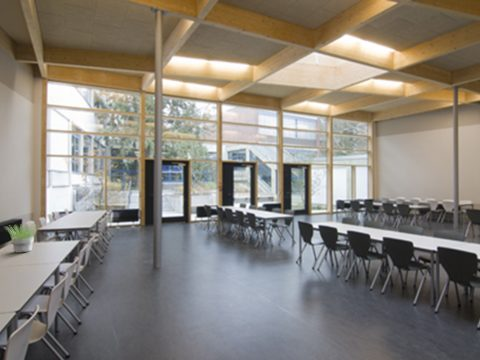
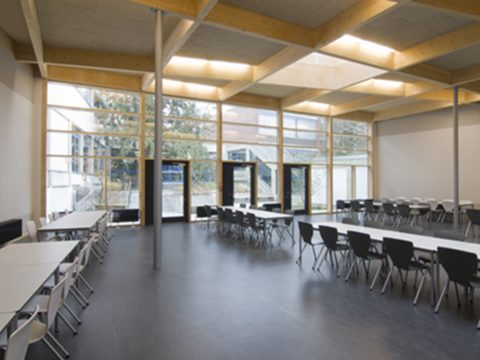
- potted plant [3,223,41,254]
